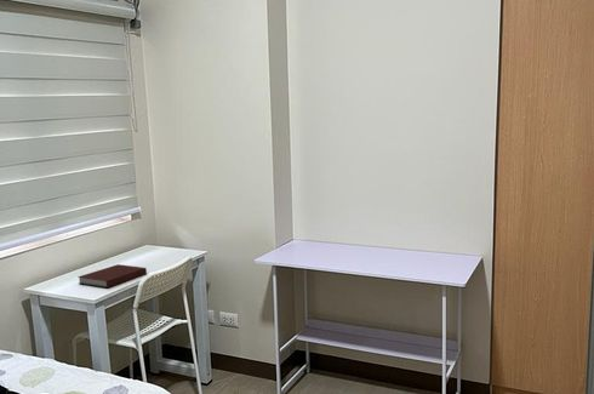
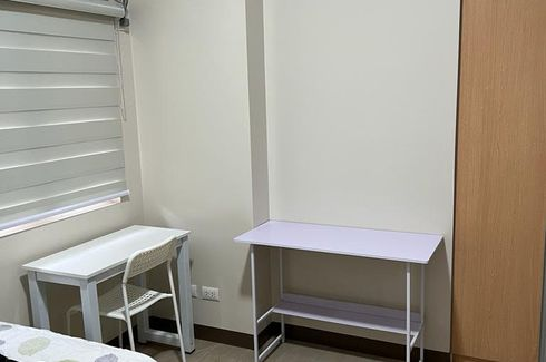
- notebook [76,263,148,289]
